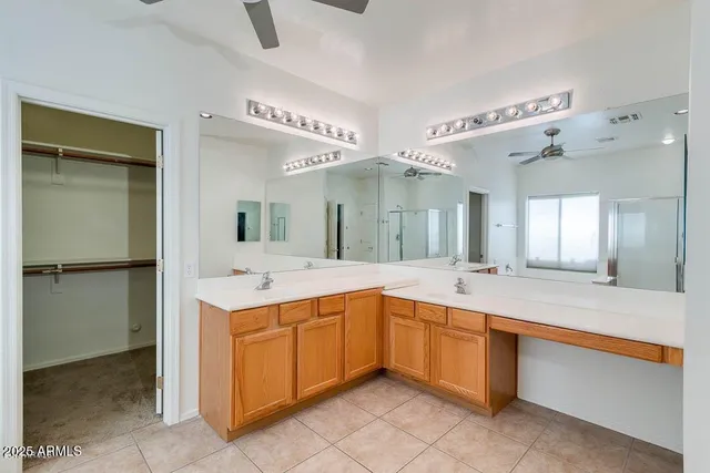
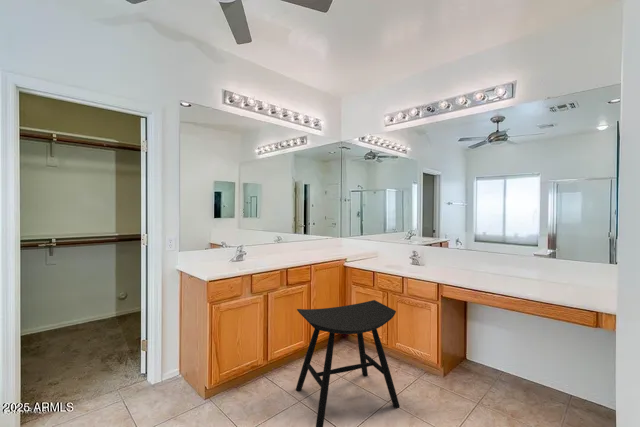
+ stool [295,299,400,427]
